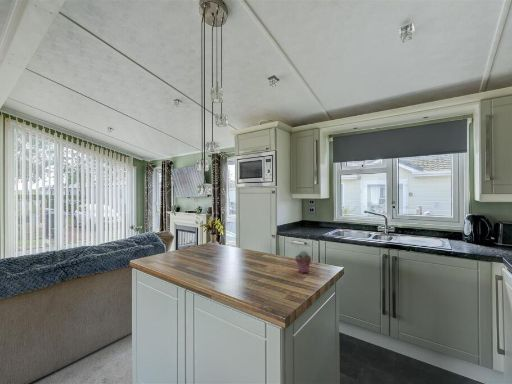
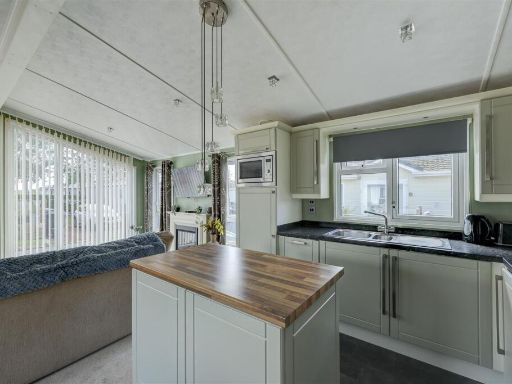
- potted succulent [294,250,312,274]
